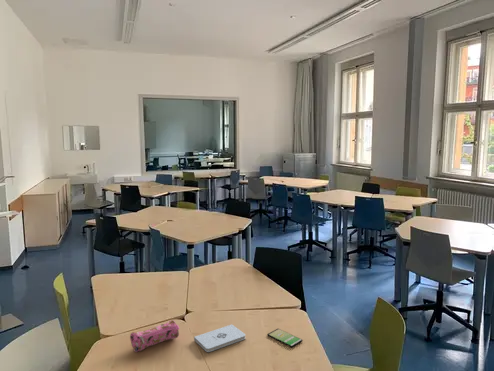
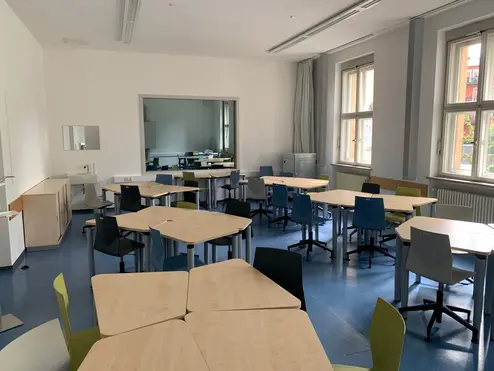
- pencil case [129,319,181,353]
- notepad [193,324,246,353]
- smartphone [266,328,303,348]
